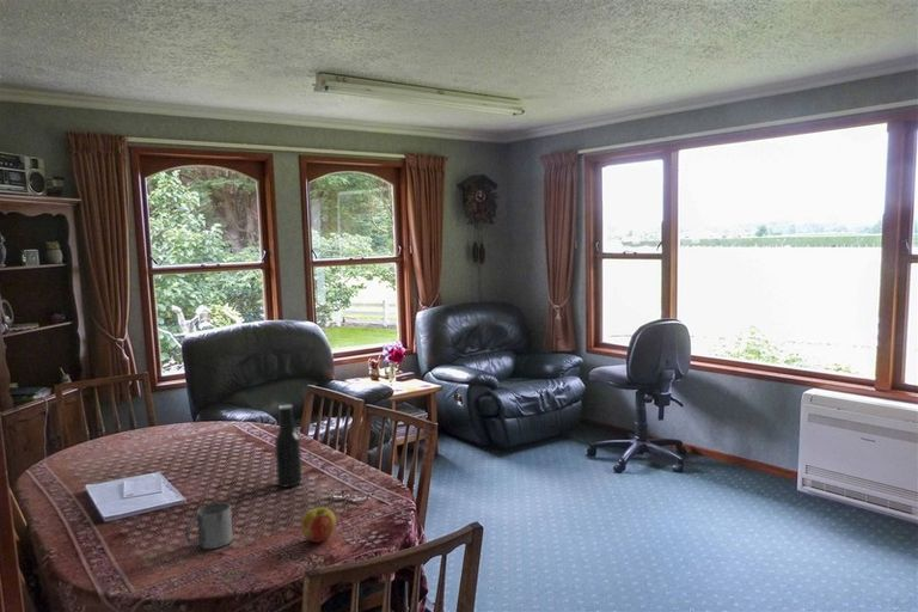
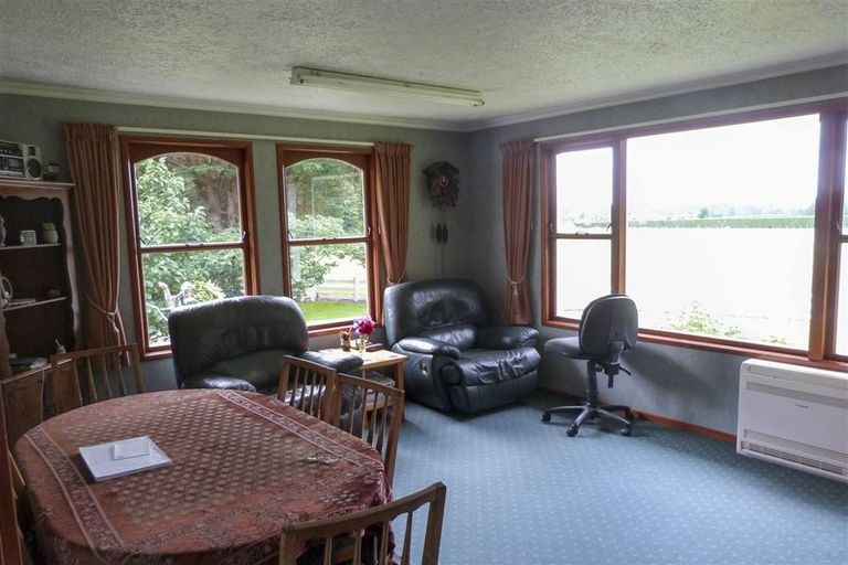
- apple [300,507,337,544]
- beer bottle [274,404,304,488]
- mug [184,501,234,550]
